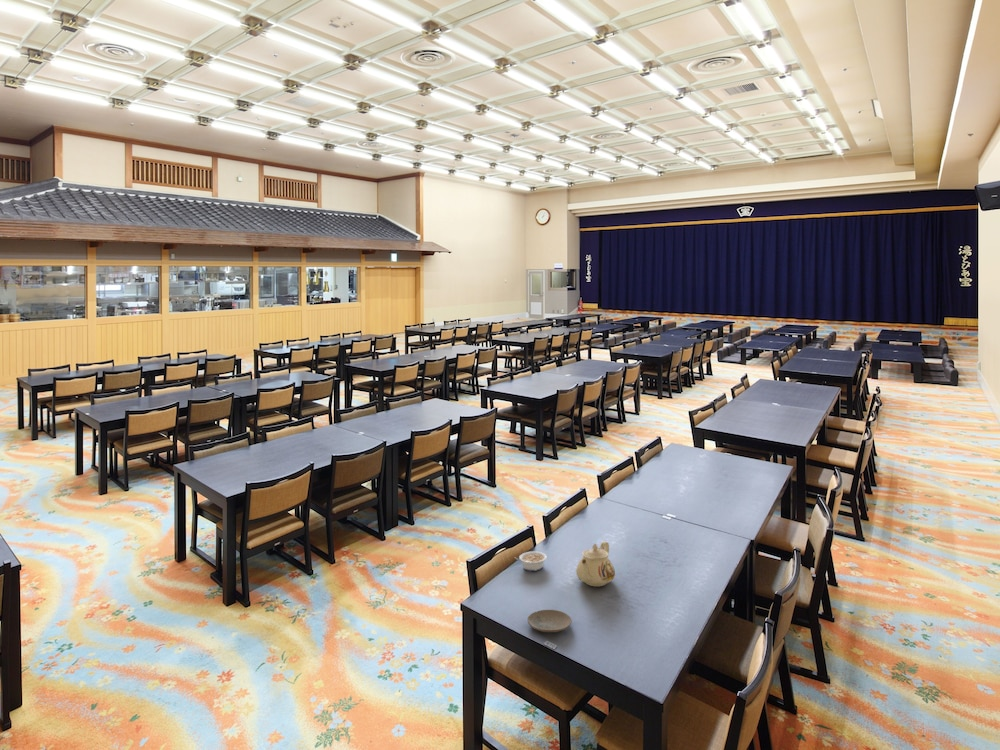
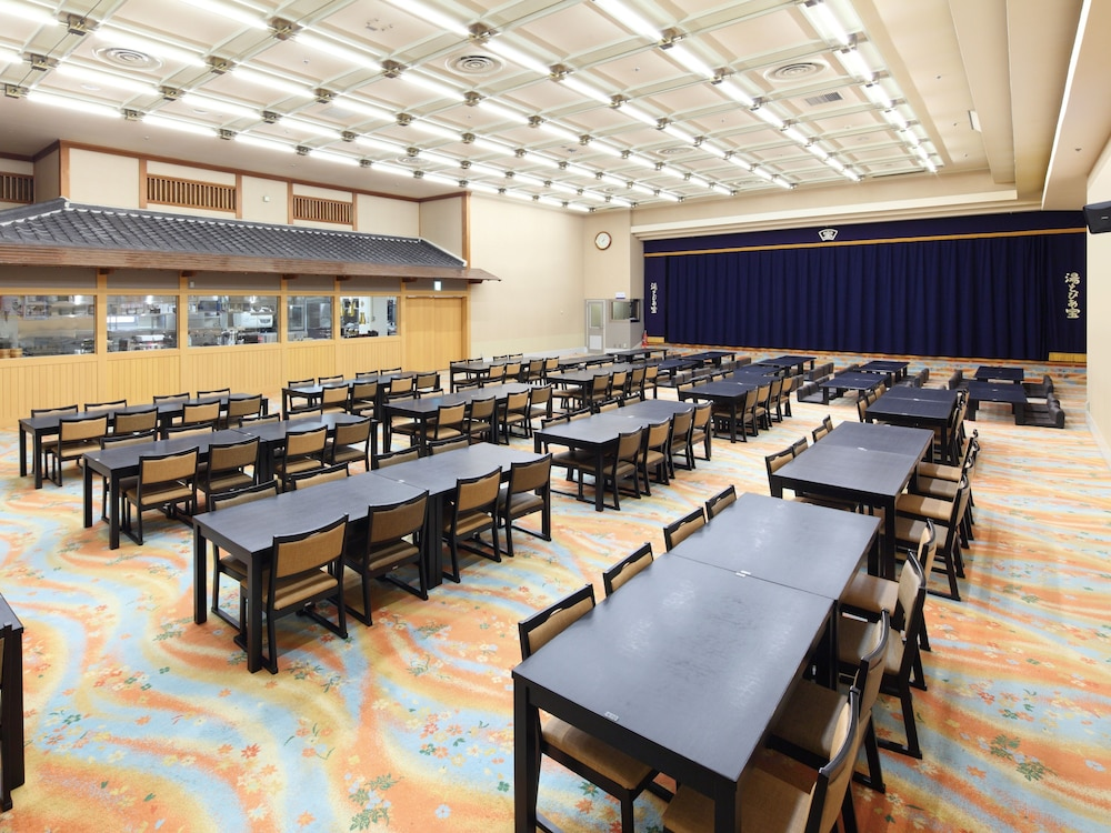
- legume [514,551,548,572]
- plate [527,609,573,633]
- teapot [575,540,616,587]
